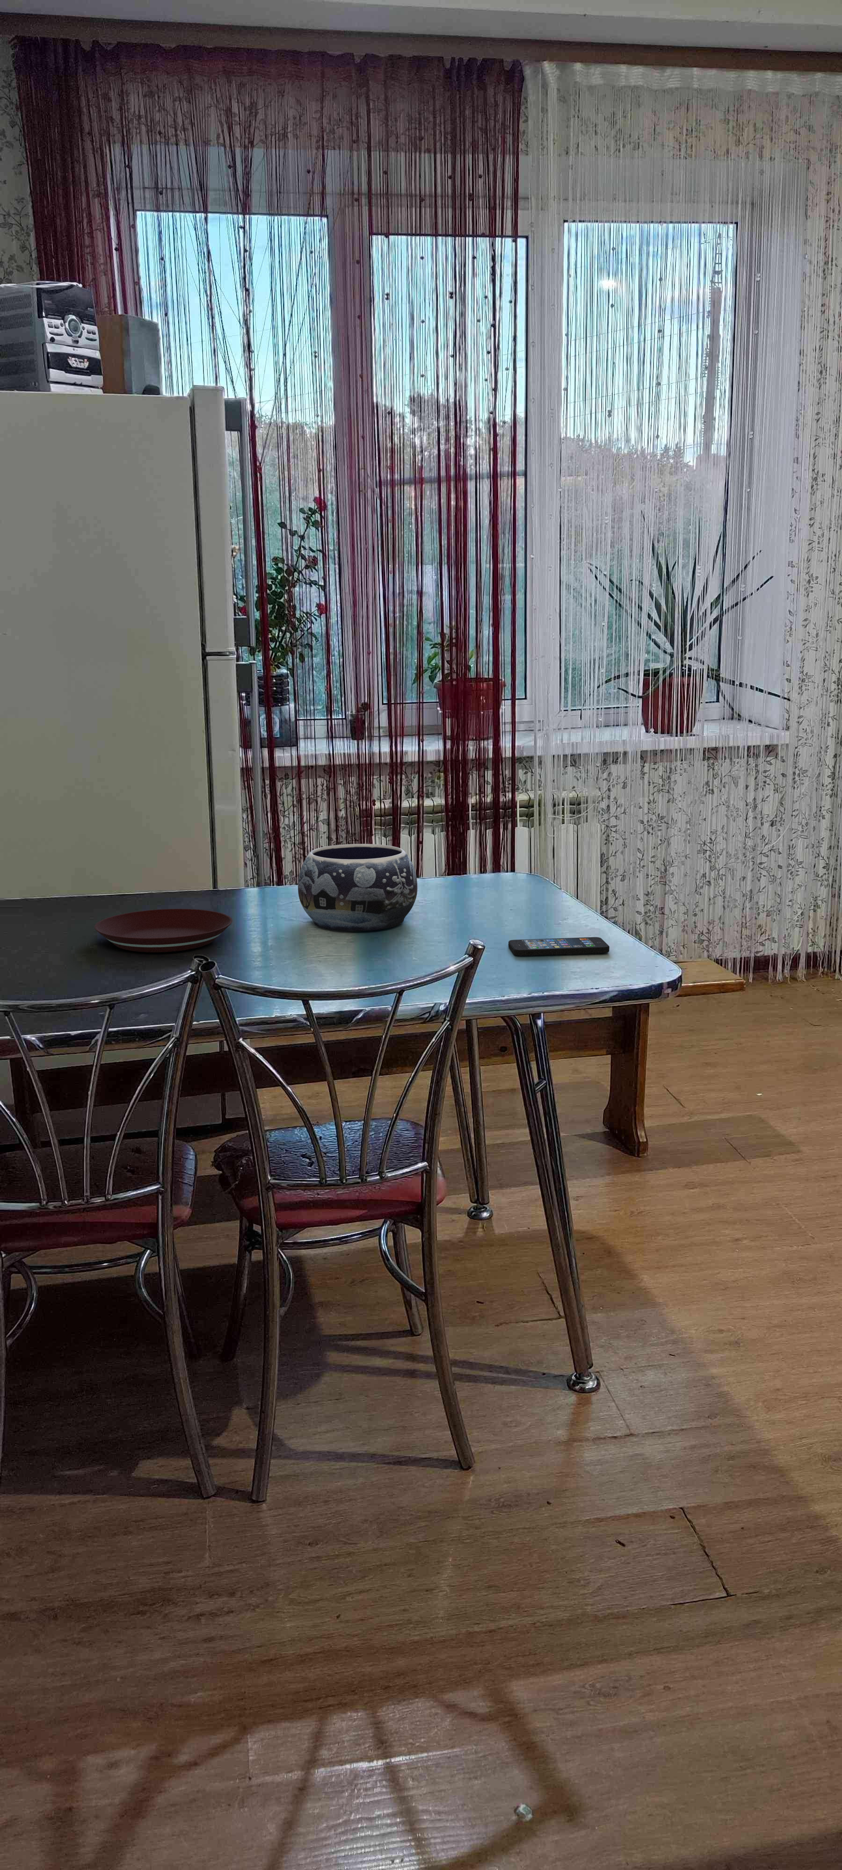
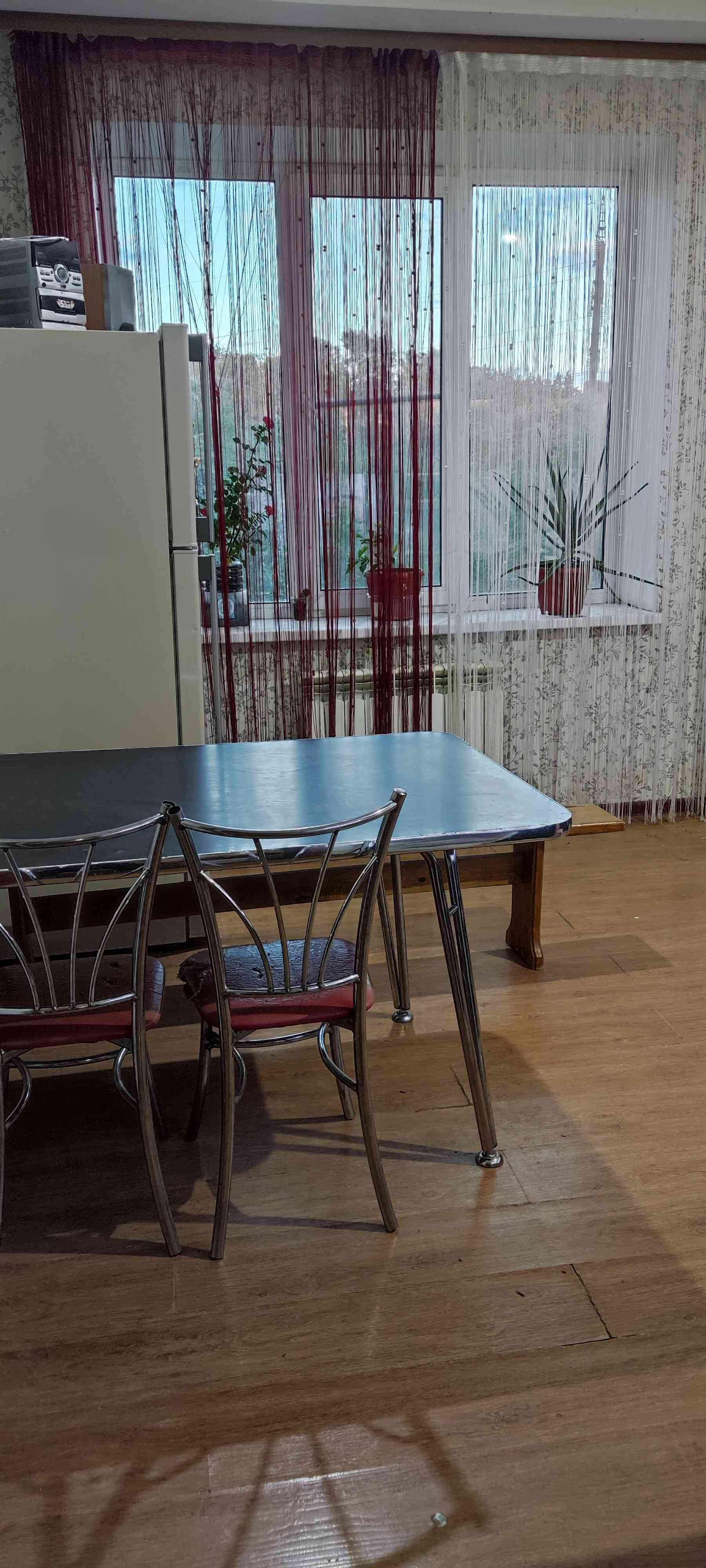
- decorative bowl [297,843,417,931]
- smartphone [508,936,609,956]
- plate [94,909,233,953]
